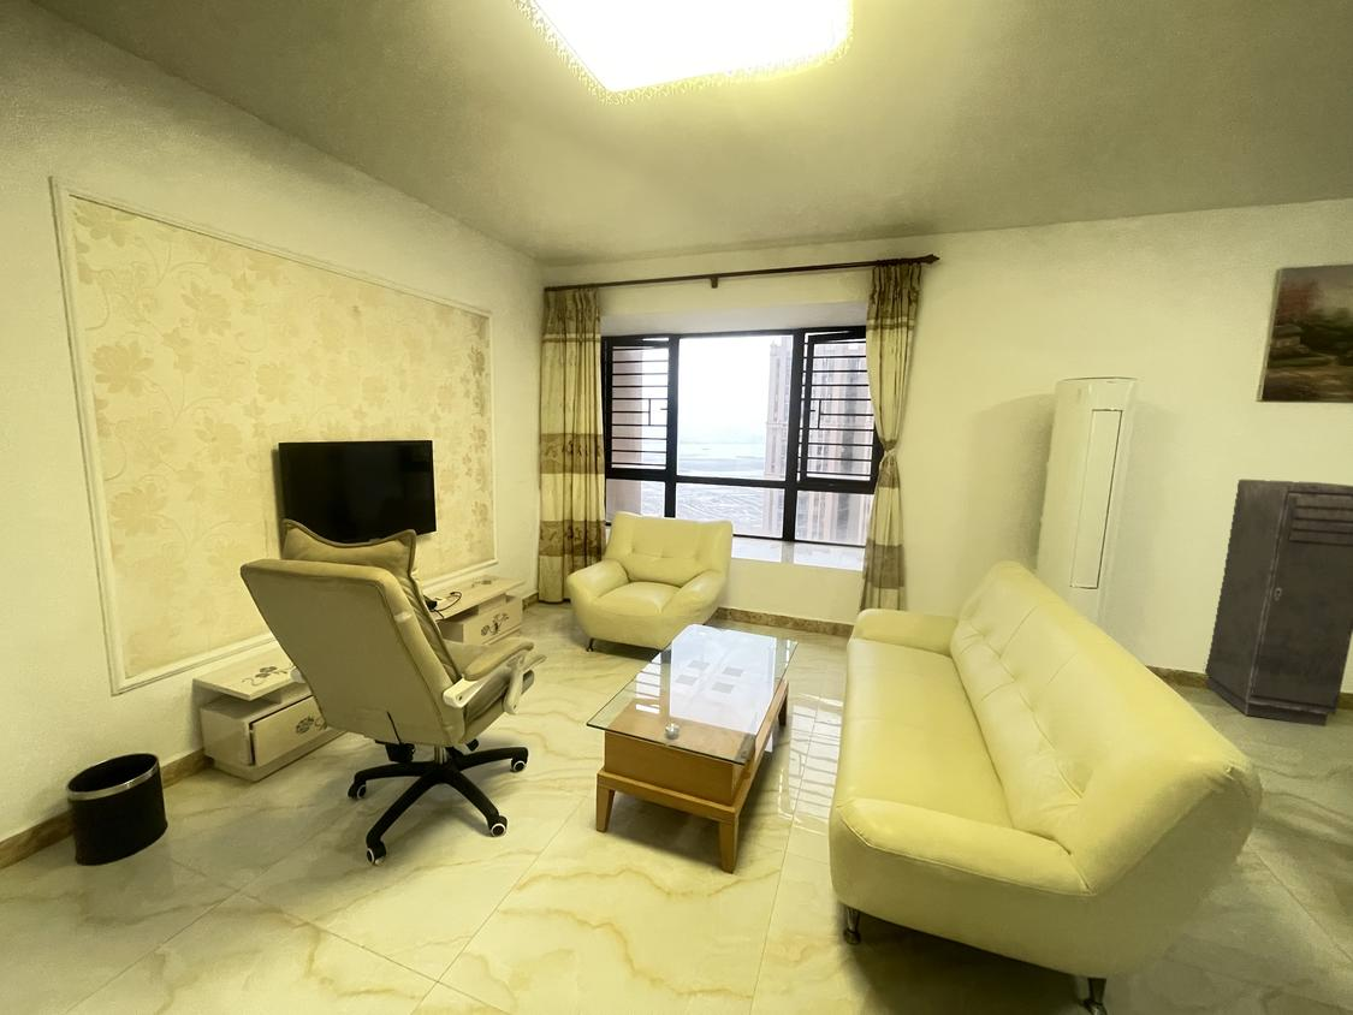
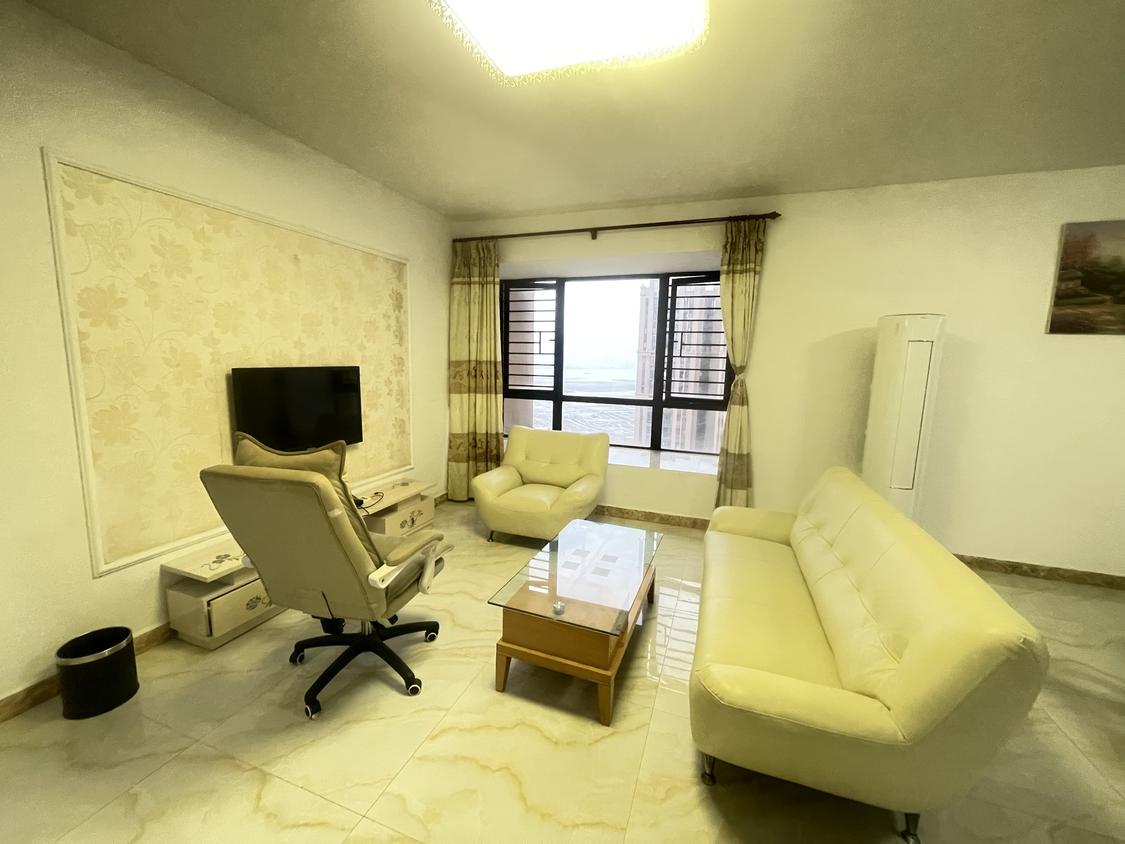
- storage cabinet [1203,479,1353,728]
